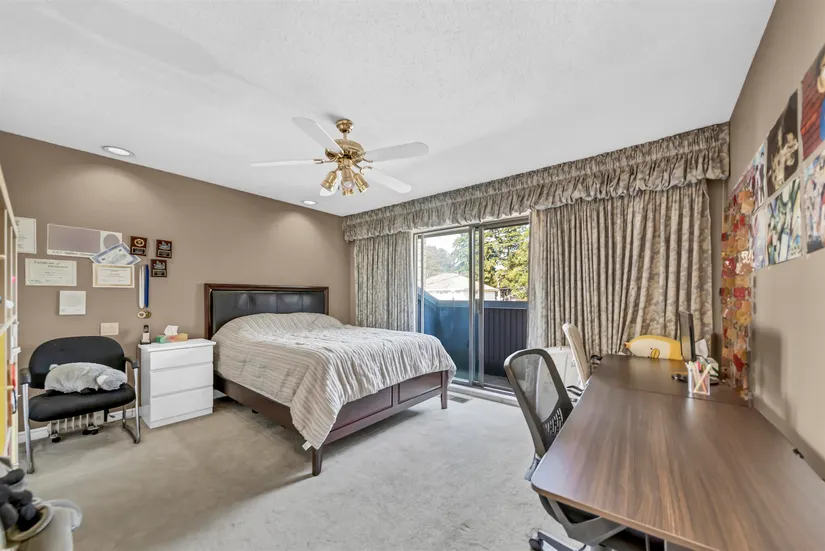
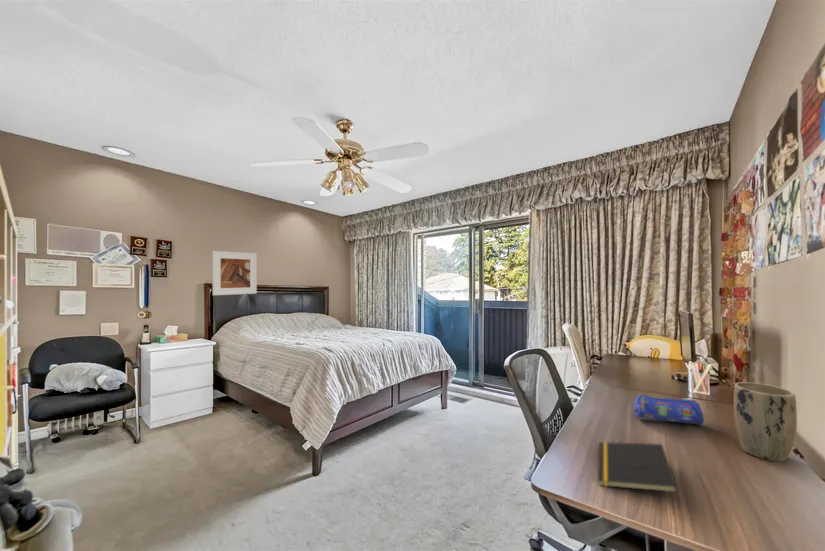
+ notepad [597,441,679,493]
+ pencil case [633,394,705,426]
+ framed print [212,250,258,296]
+ plant pot [733,381,798,463]
